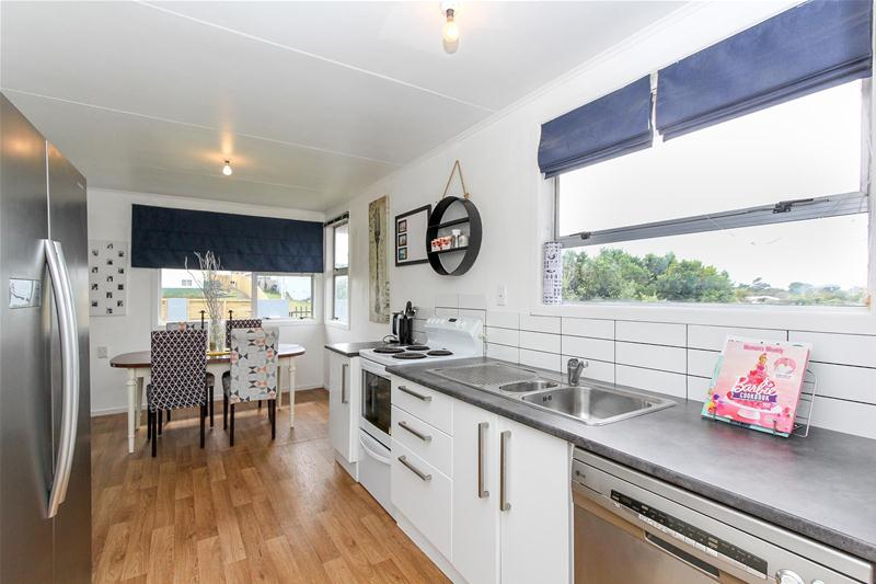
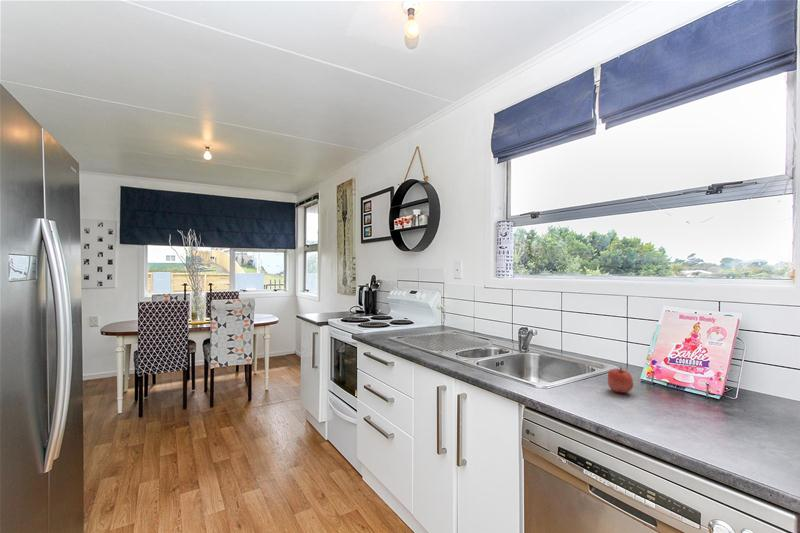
+ apple [607,366,634,394]
